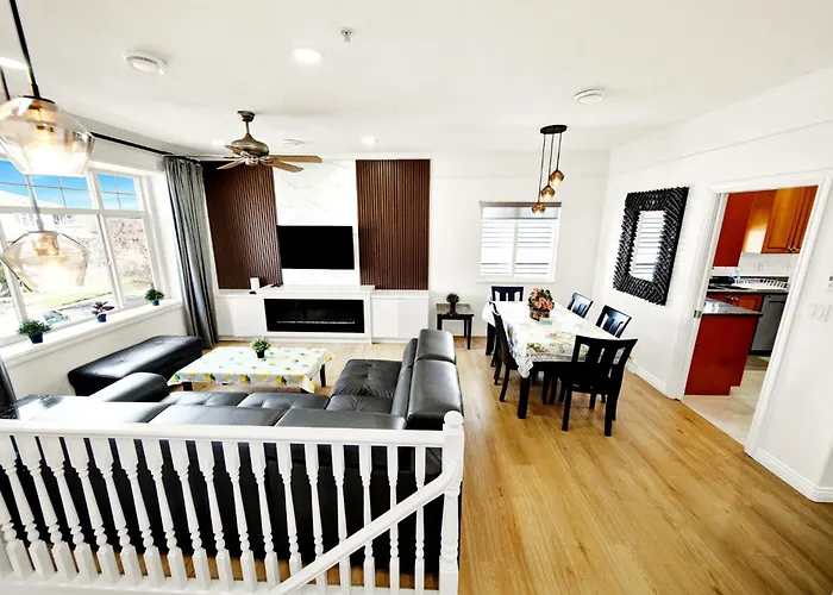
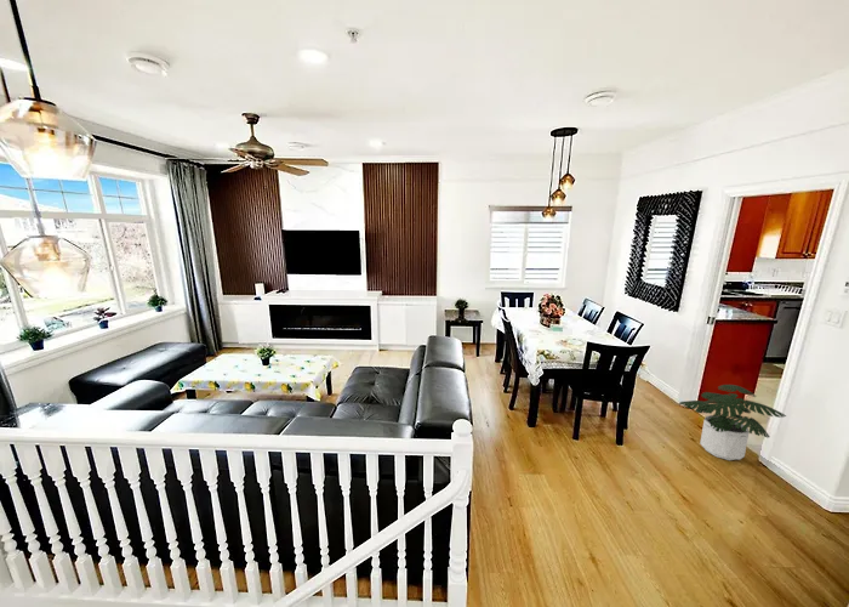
+ potted plant [678,384,787,461]
